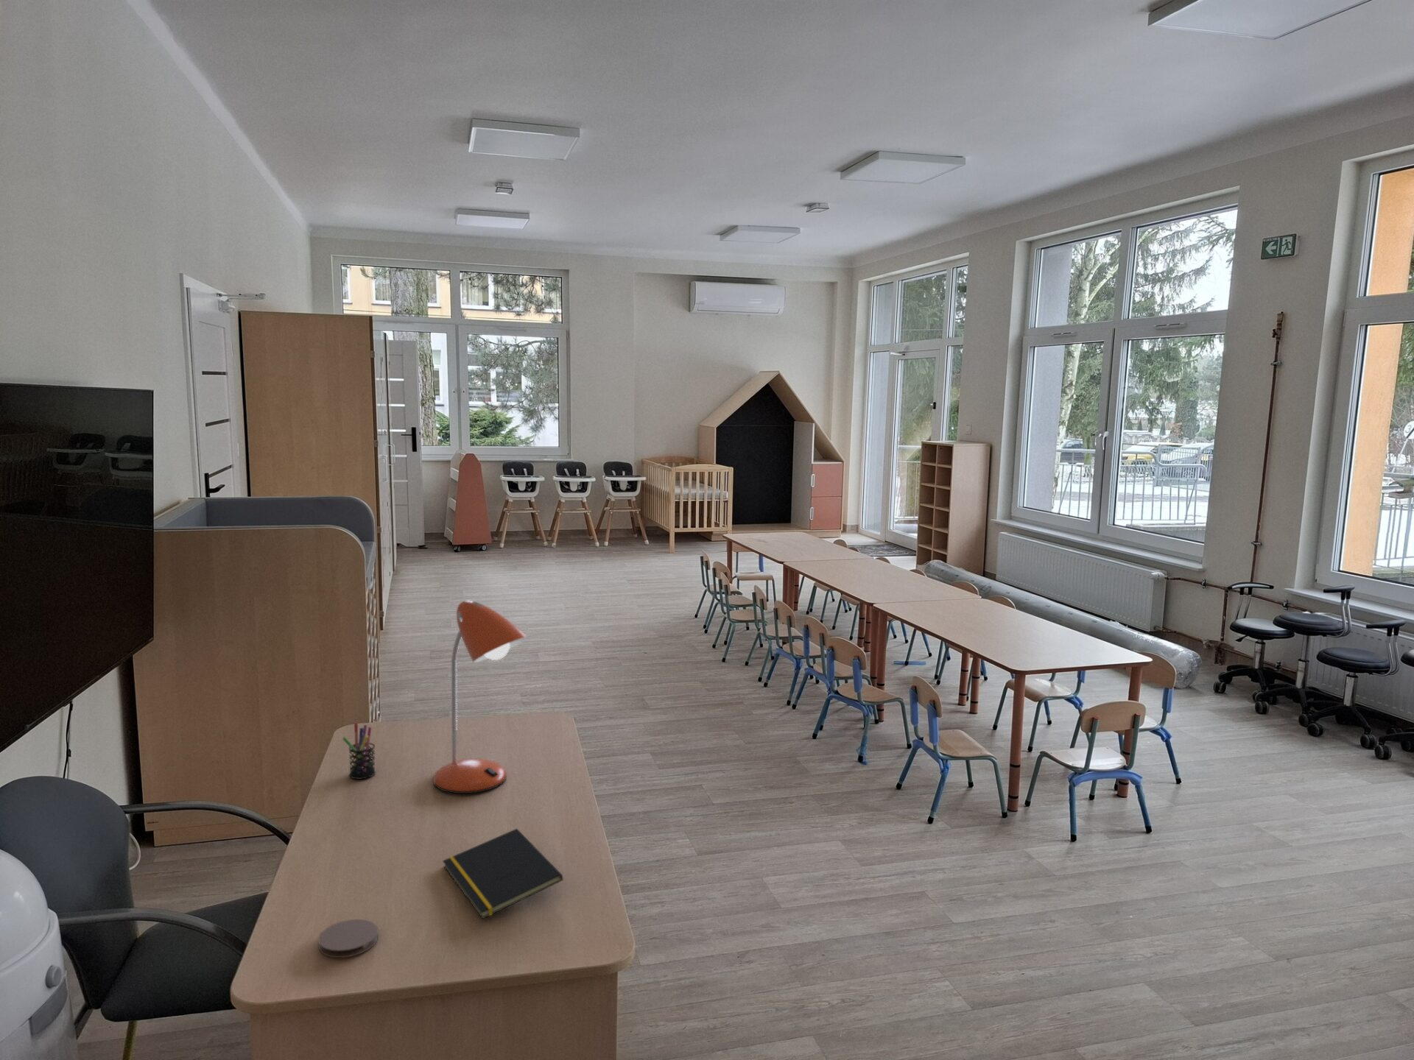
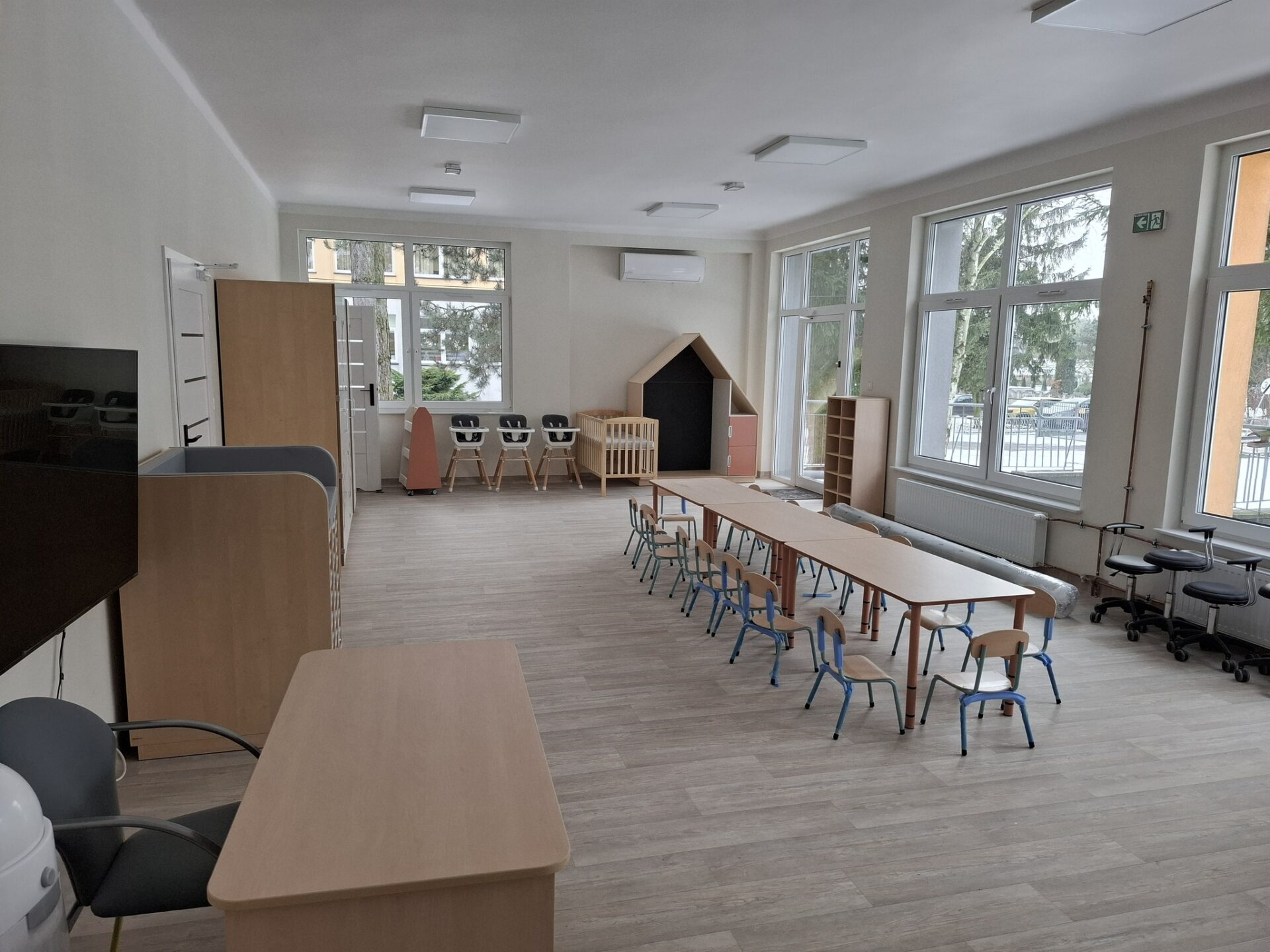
- pen holder [342,723,376,779]
- desk lamp [433,600,530,794]
- notepad [442,828,563,920]
- coaster [317,919,379,959]
